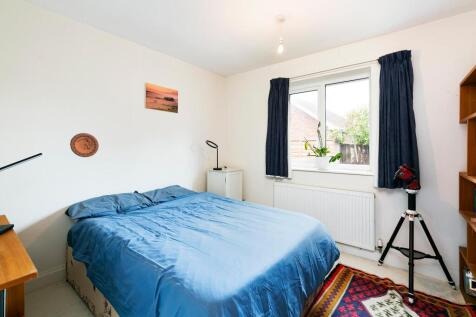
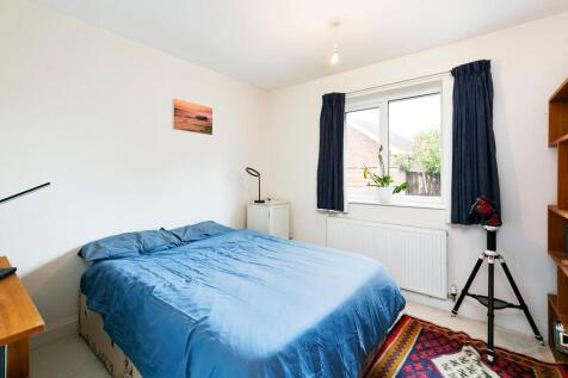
- decorative plate [69,132,100,158]
